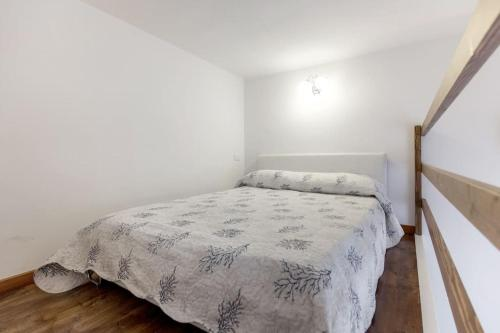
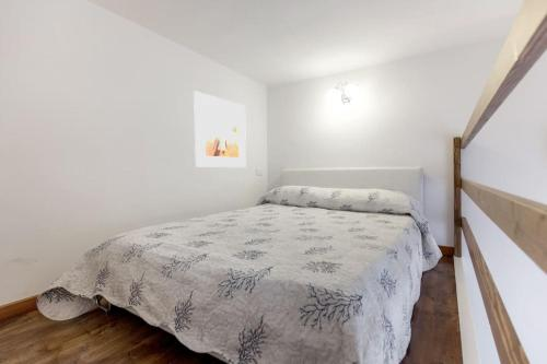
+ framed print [193,90,247,168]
